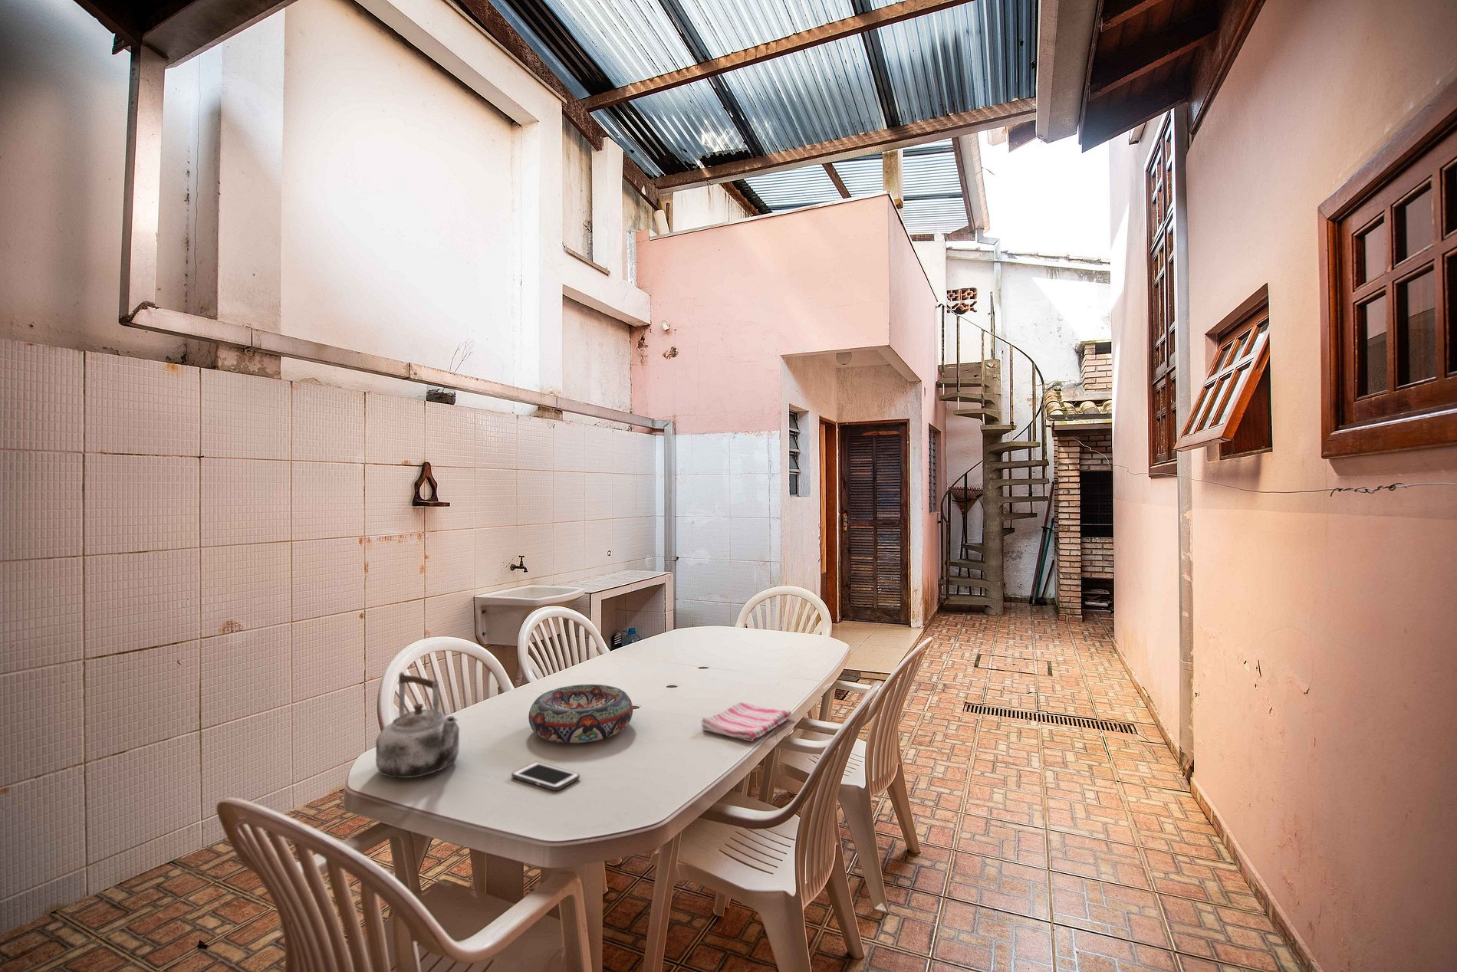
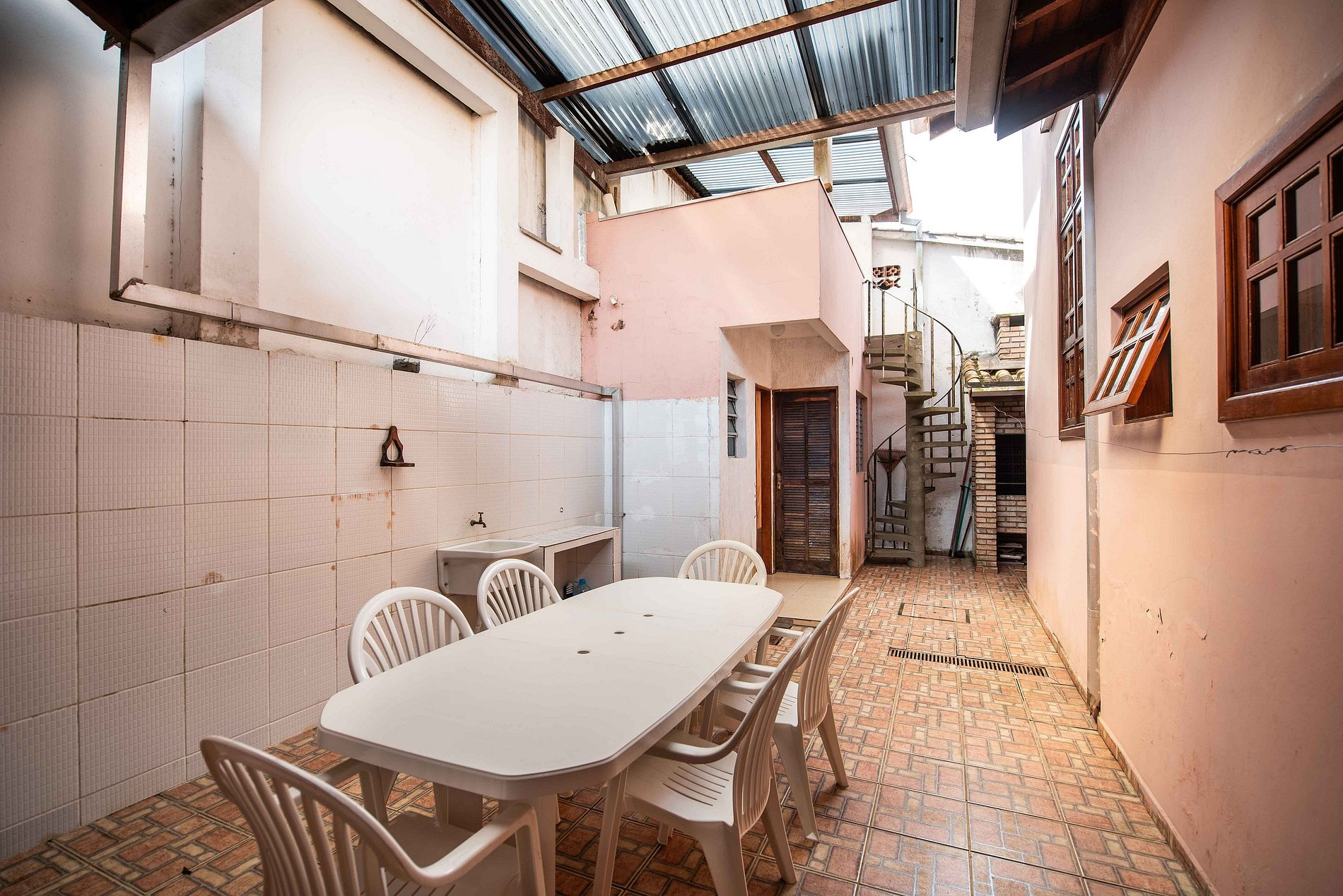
- decorative bowl [527,683,634,743]
- kettle [375,672,460,779]
- dish towel [700,702,792,742]
- cell phone [511,762,580,791]
